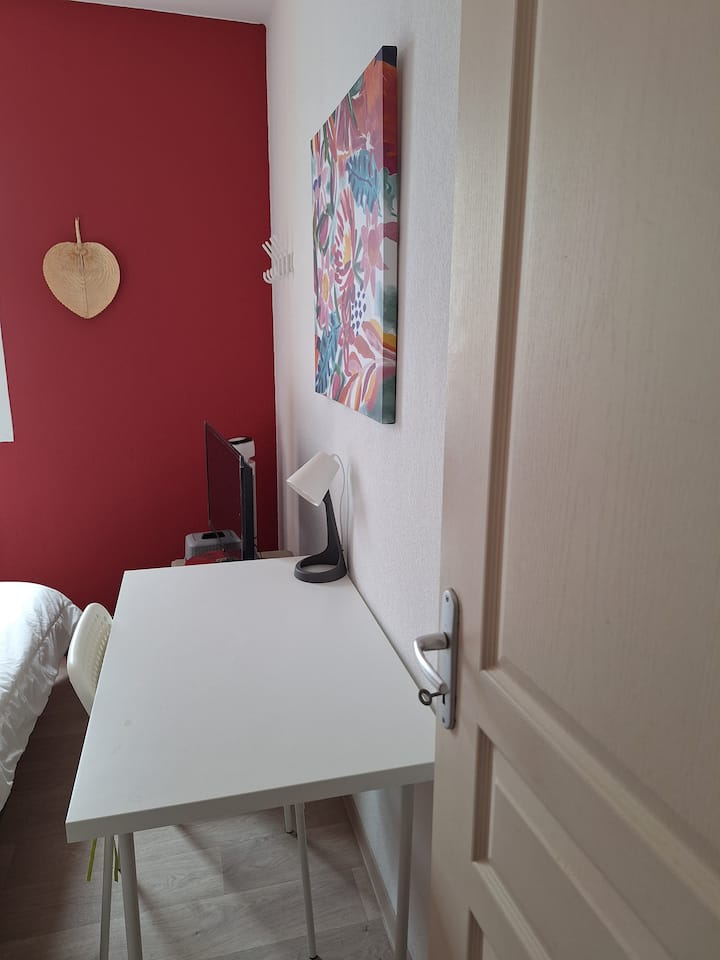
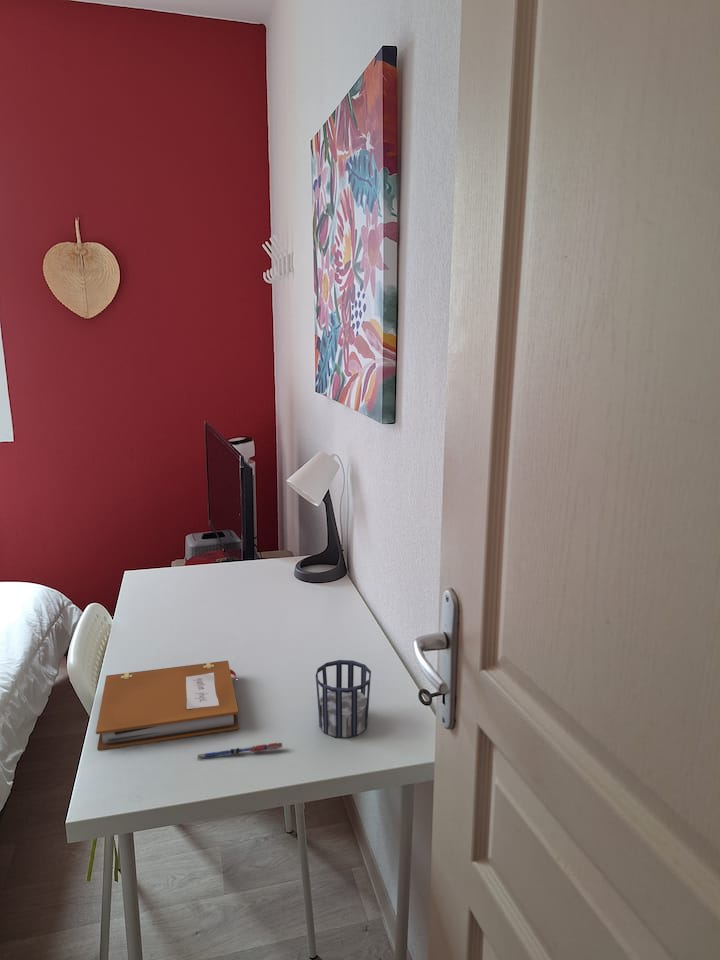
+ notebook [95,660,240,751]
+ cup [315,659,372,739]
+ pen [197,742,283,760]
